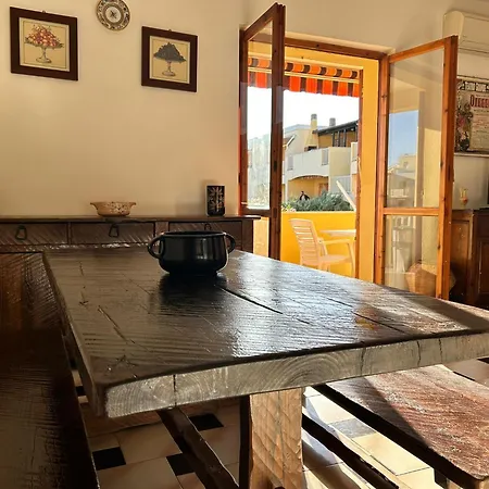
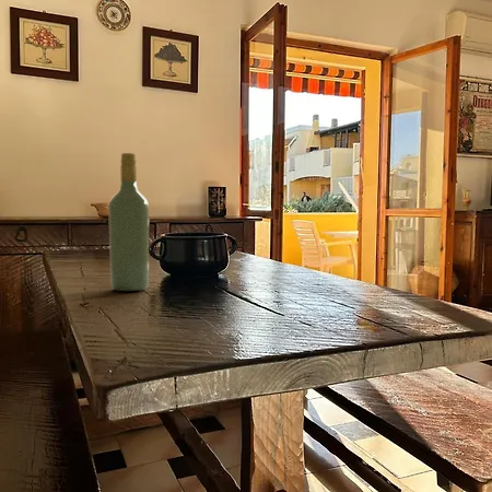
+ wine bottle [107,152,150,292]
